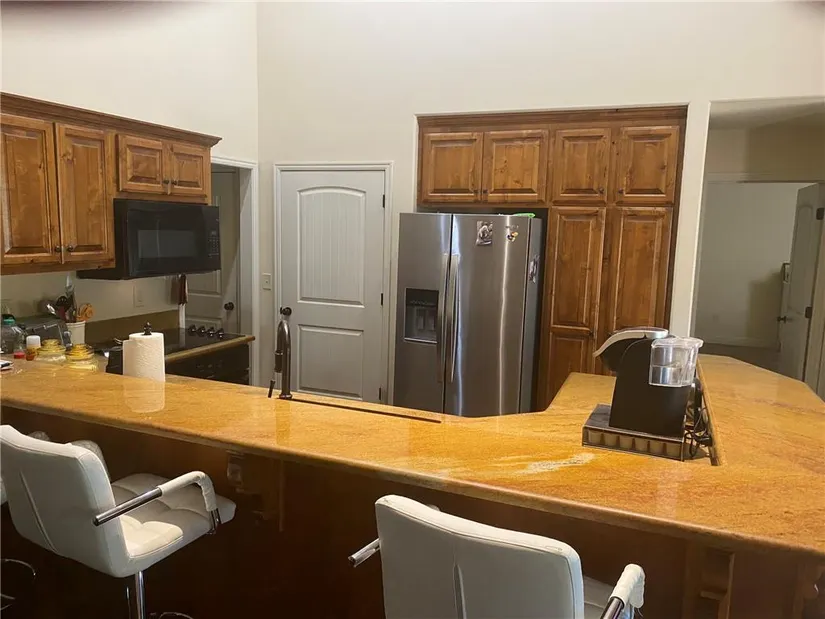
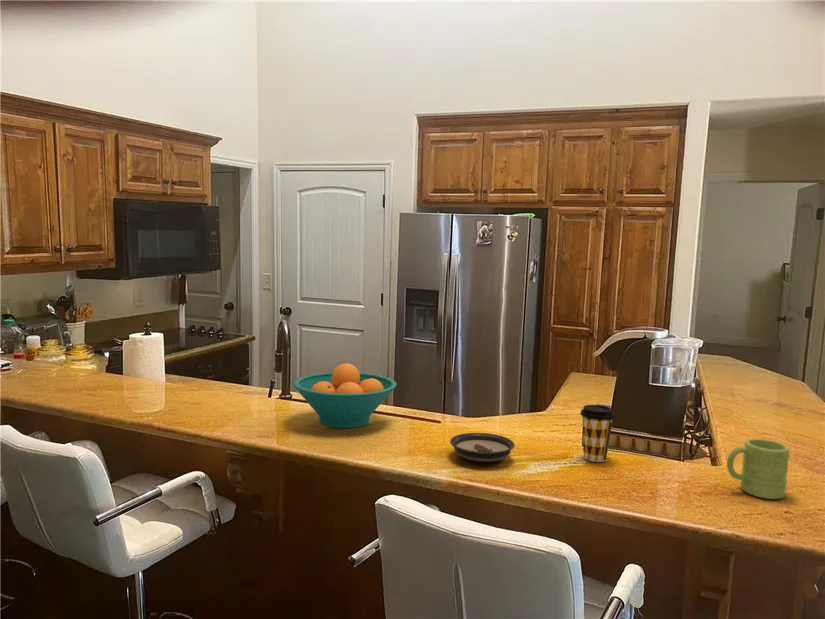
+ fruit bowl [292,362,398,429]
+ coffee cup [579,404,616,463]
+ mug [726,438,791,500]
+ saucer [449,432,516,463]
